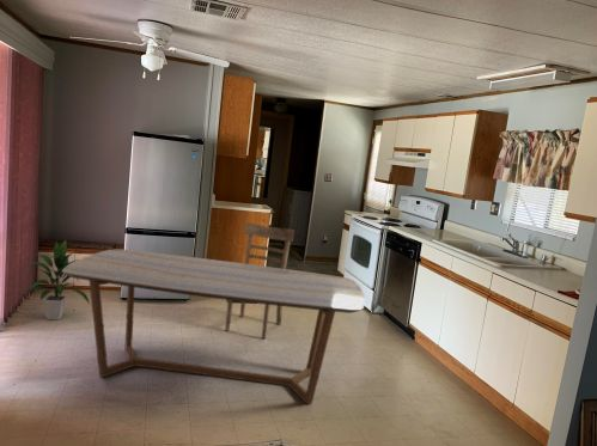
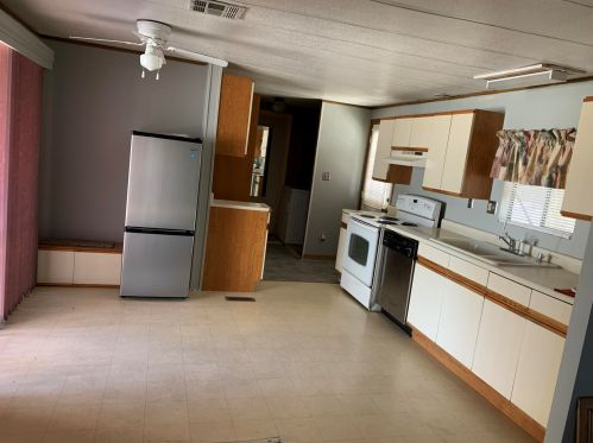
- chair [224,221,296,340]
- indoor plant [24,239,91,320]
- dining table [62,249,366,405]
